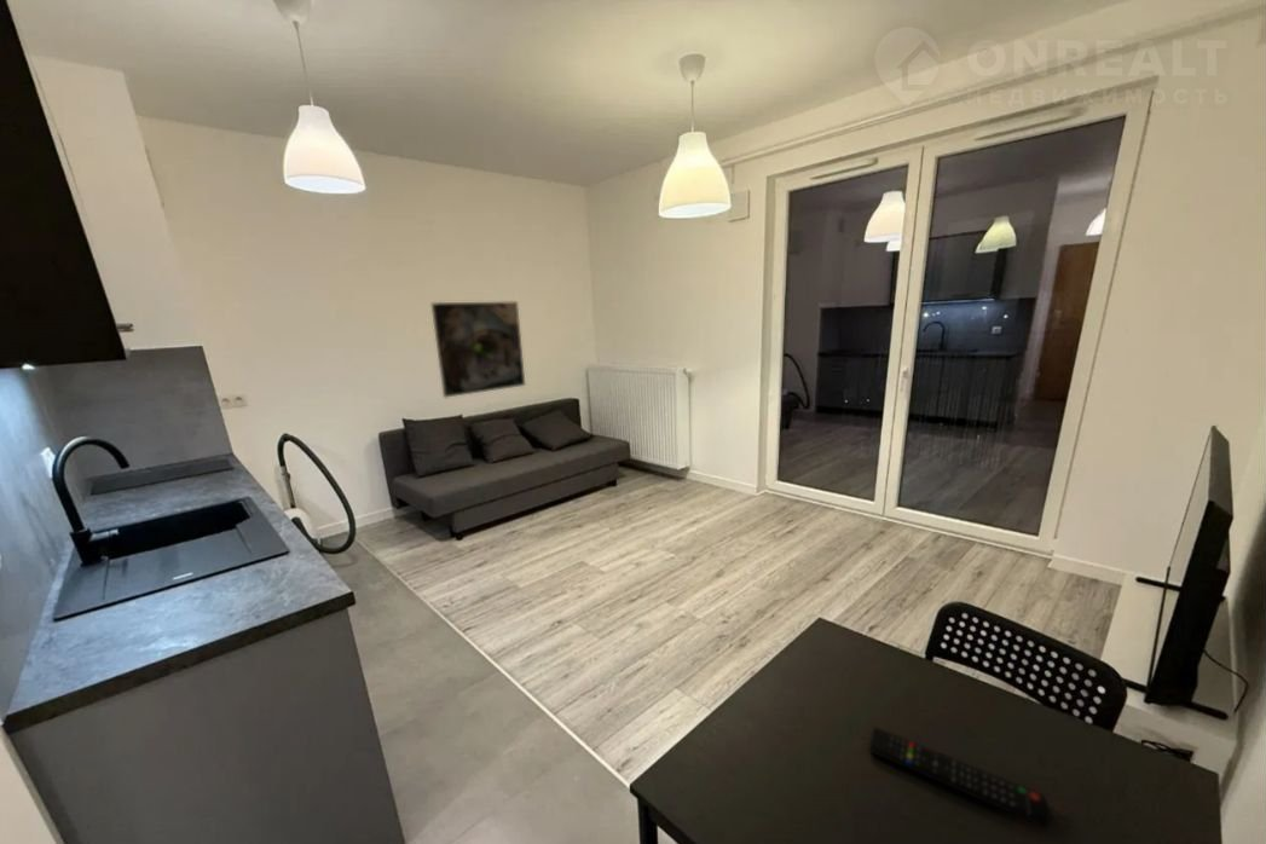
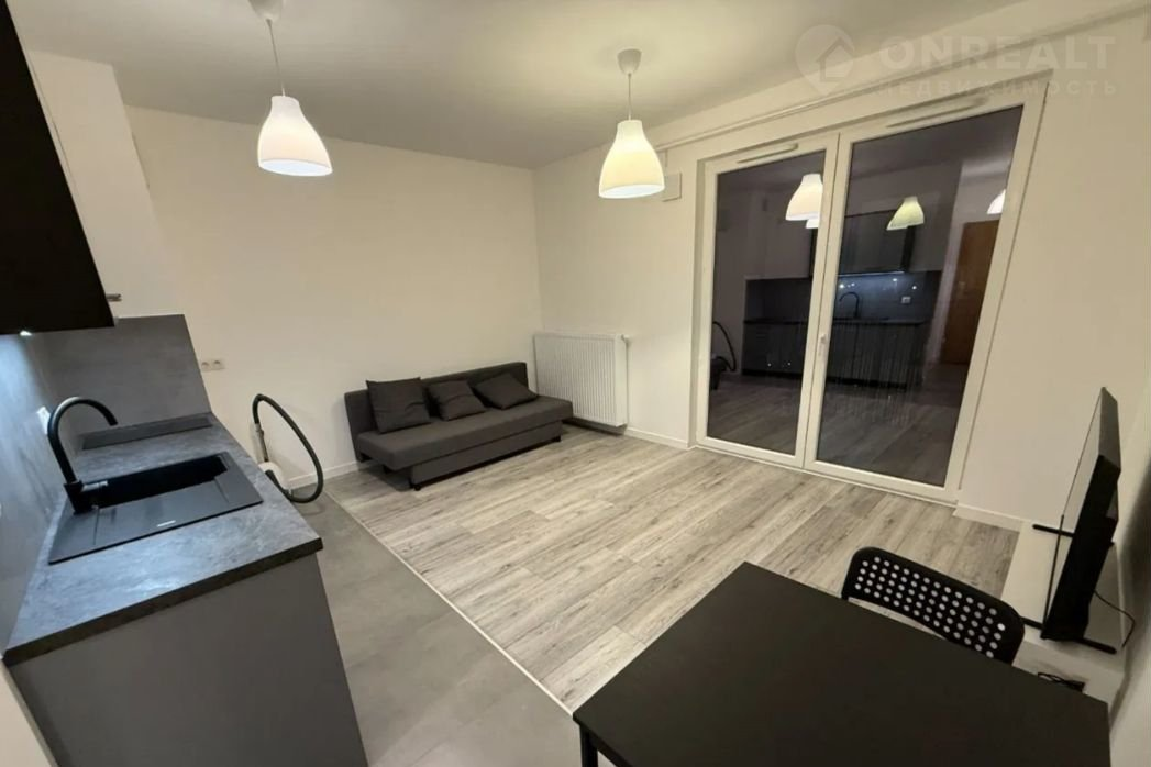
- remote control [868,726,1052,829]
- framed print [430,300,526,399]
